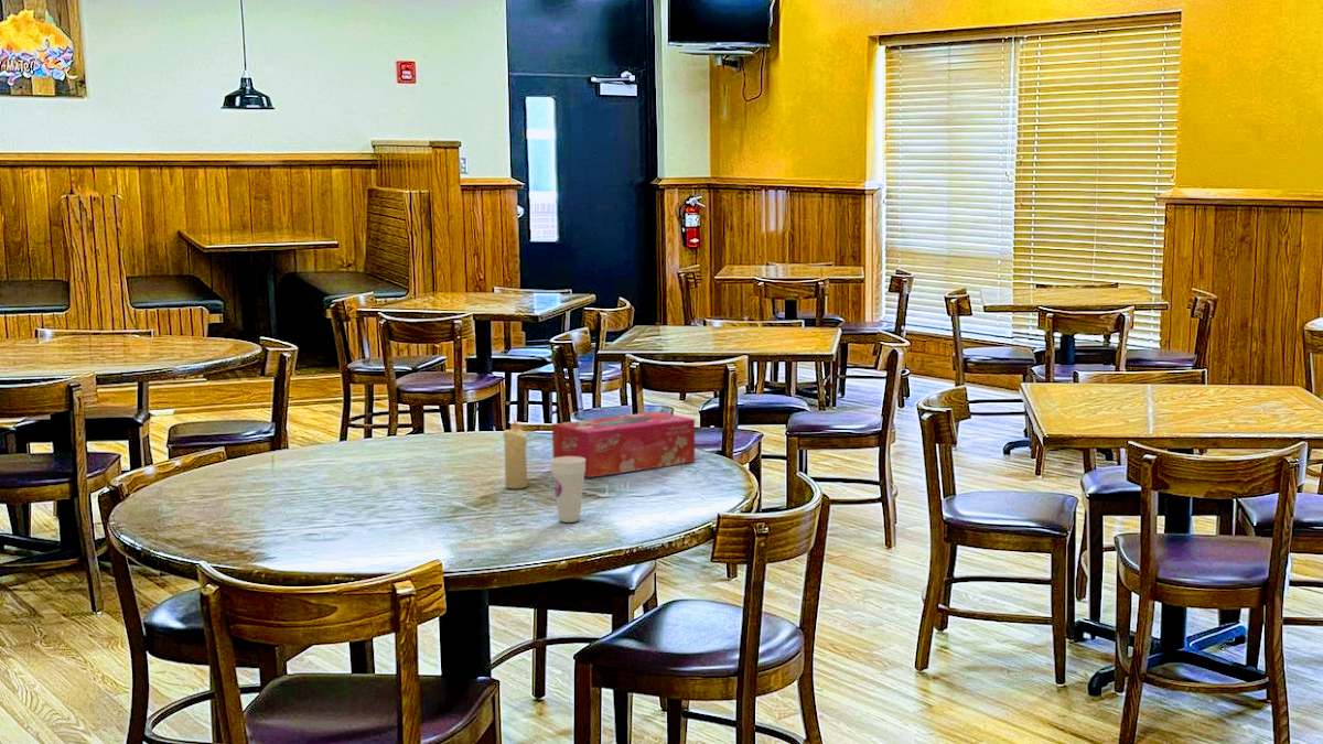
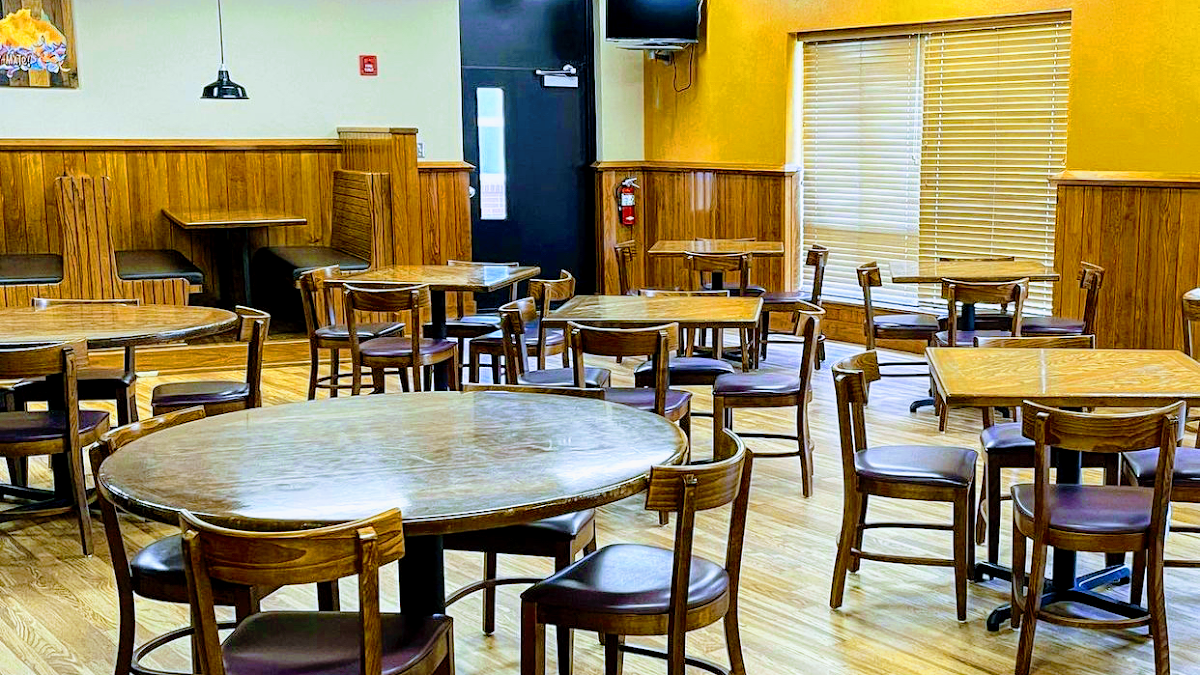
- tissue box [551,410,696,478]
- candle [502,417,528,489]
- cup [549,456,585,524]
